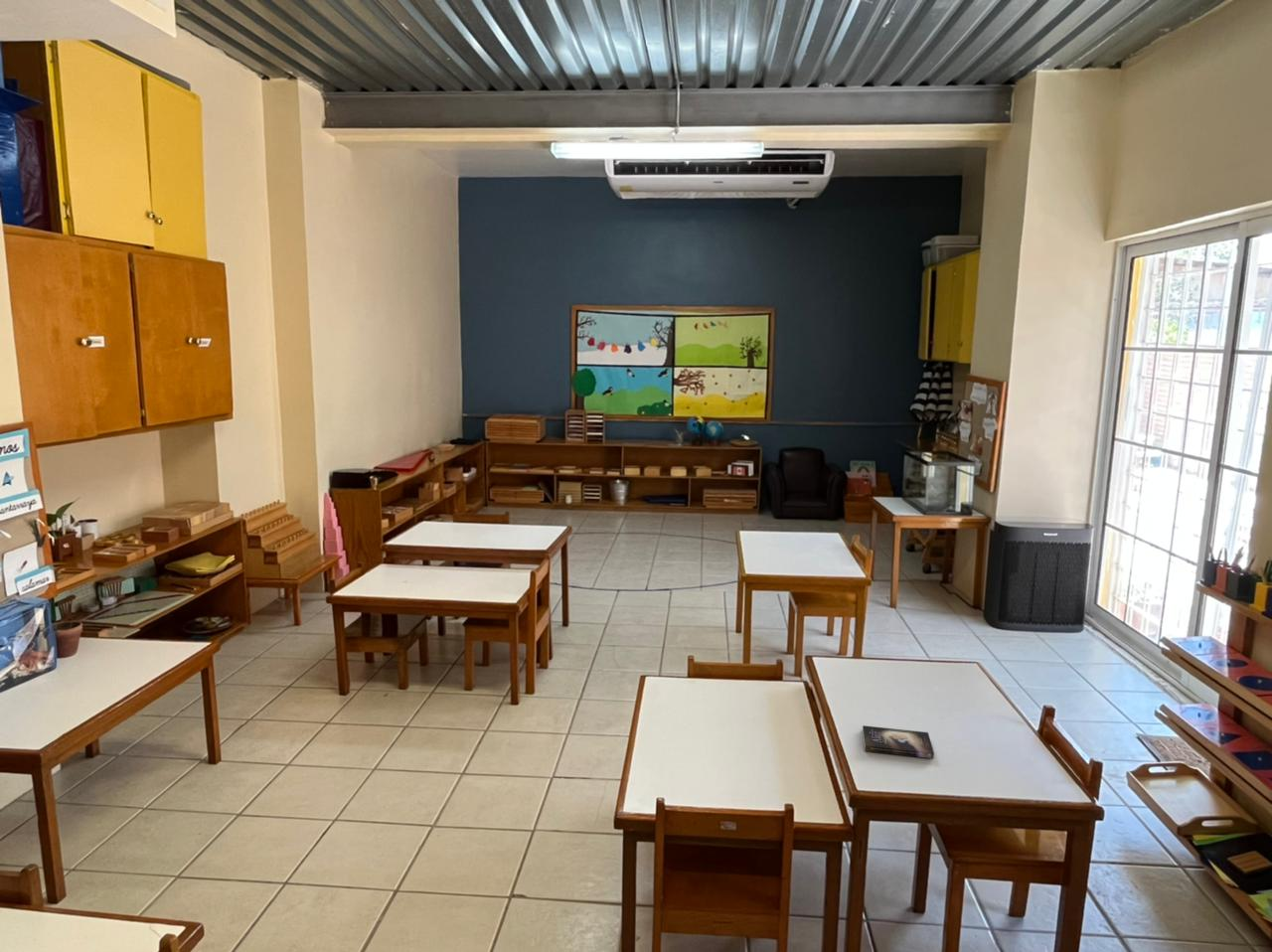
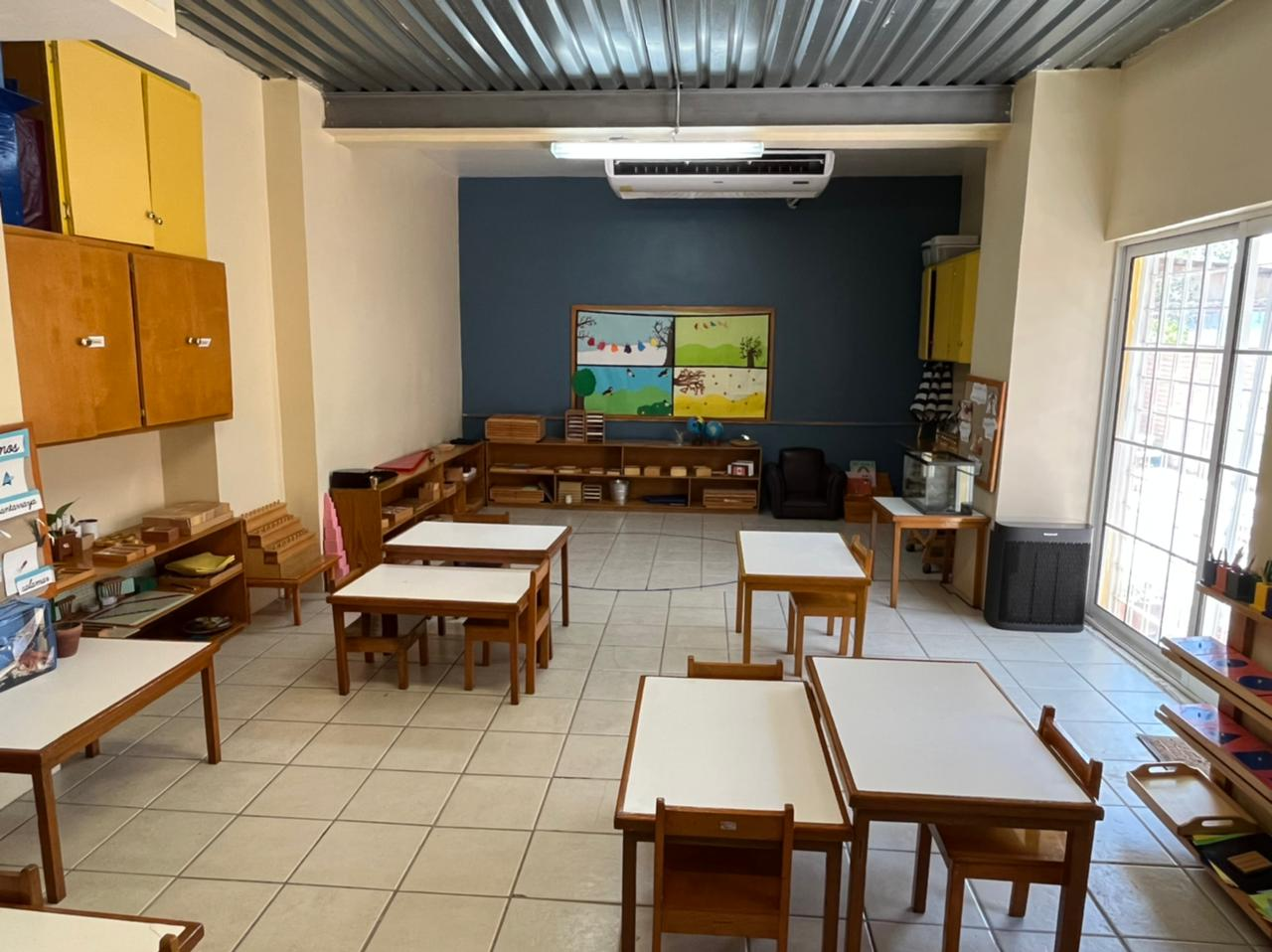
- book [862,724,935,759]
